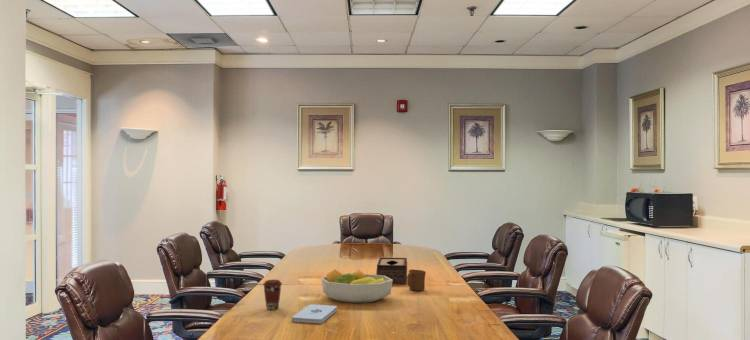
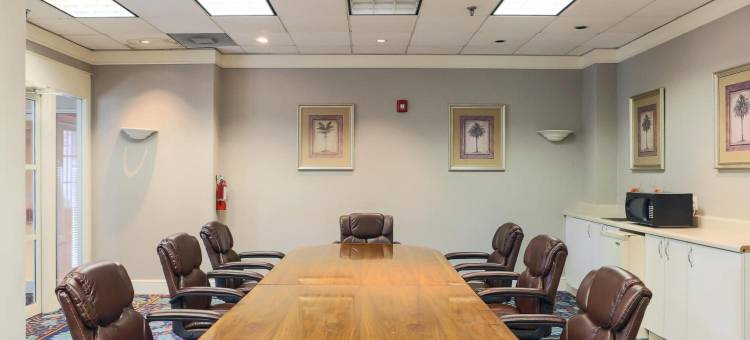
- fruit bowl [320,268,393,304]
- mug [407,269,427,292]
- coffee cup [262,279,283,311]
- notepad [290,303,338,324]
- tissue box [376,257,408,285]
